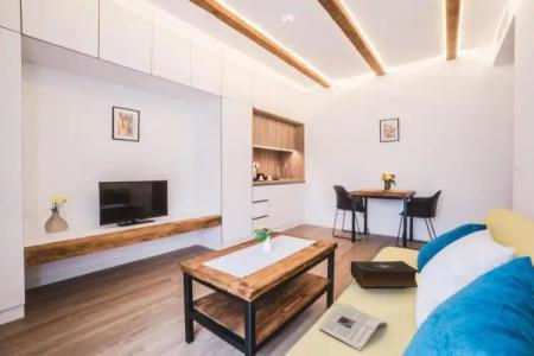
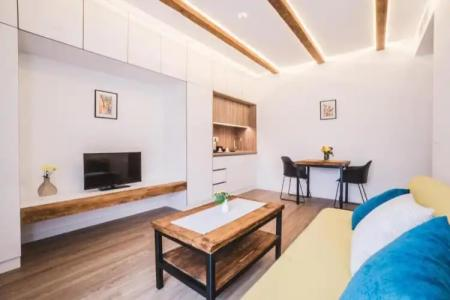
- magazine [318,304,388,352]
- book [349,260,420,288]
